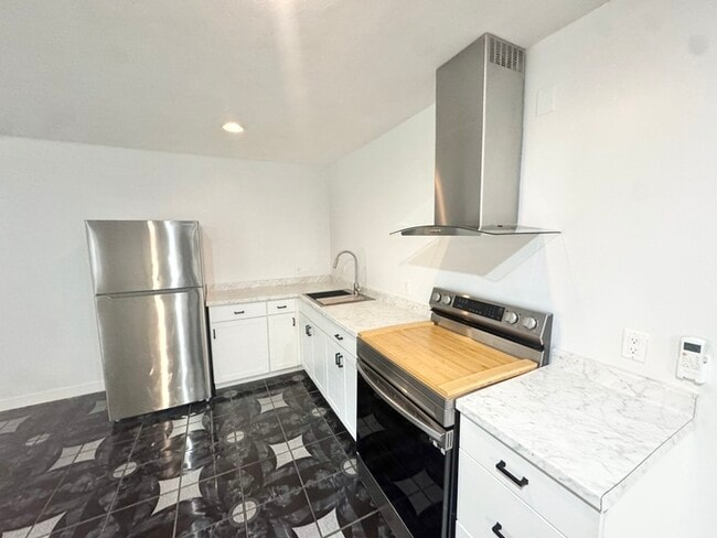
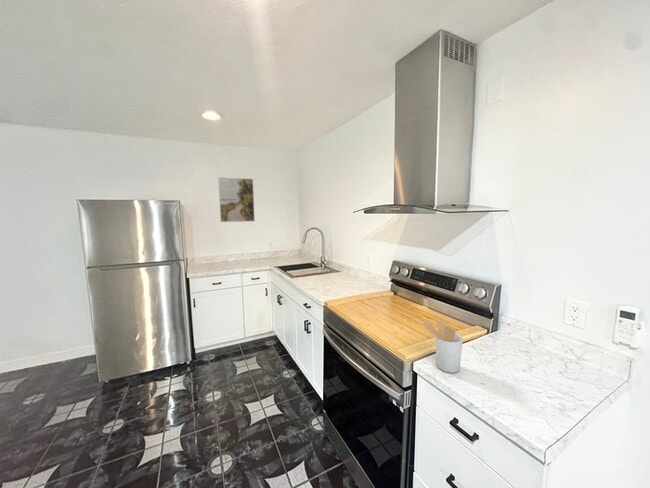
+ utensil holder [421,318,464,374]
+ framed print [217,176,256,223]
